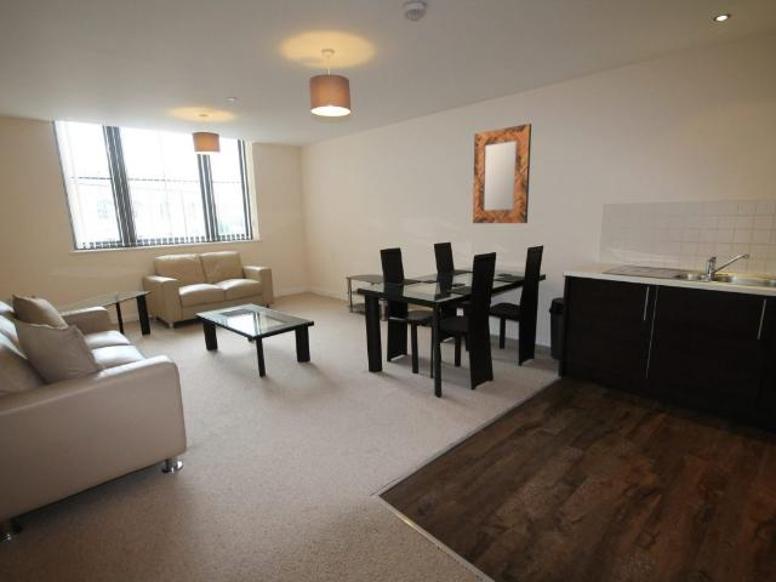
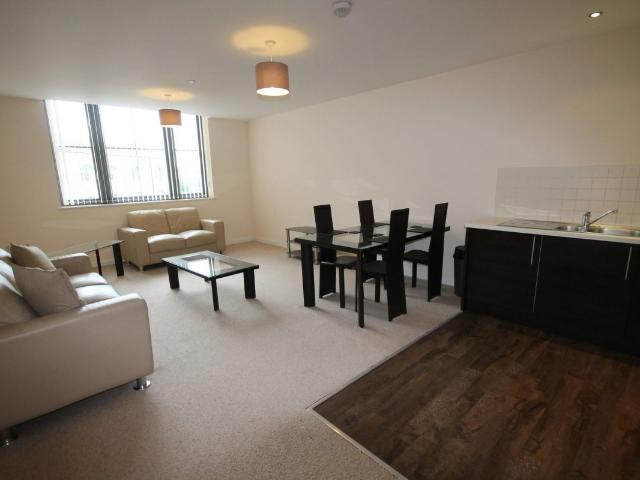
- home mirror [472,122,532,224]
